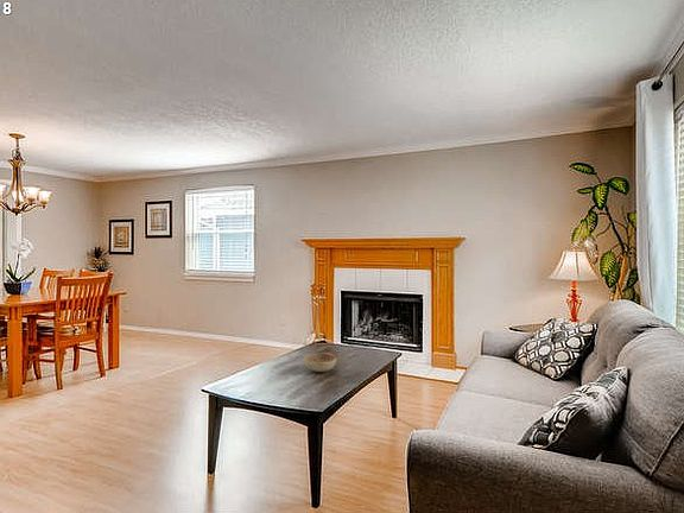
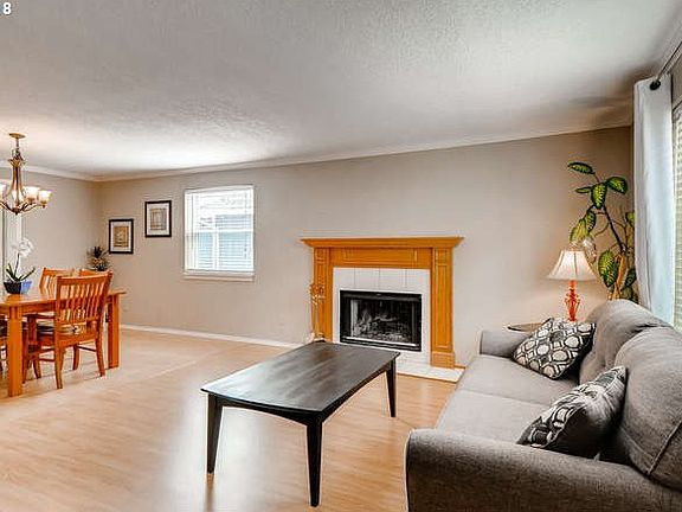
- decorative bowl [303,352,337,373]
